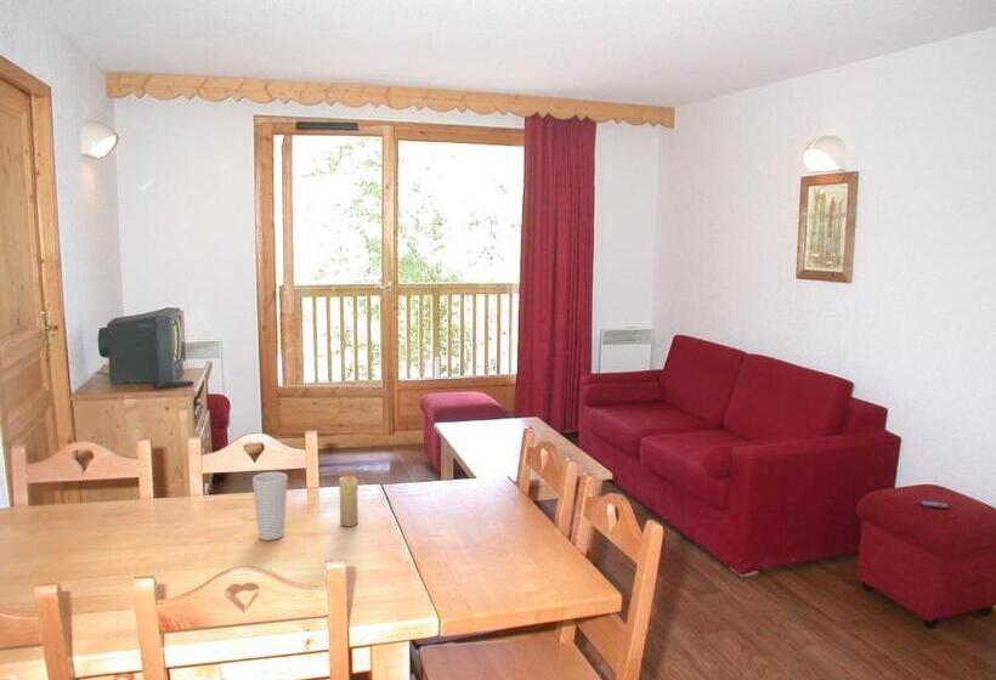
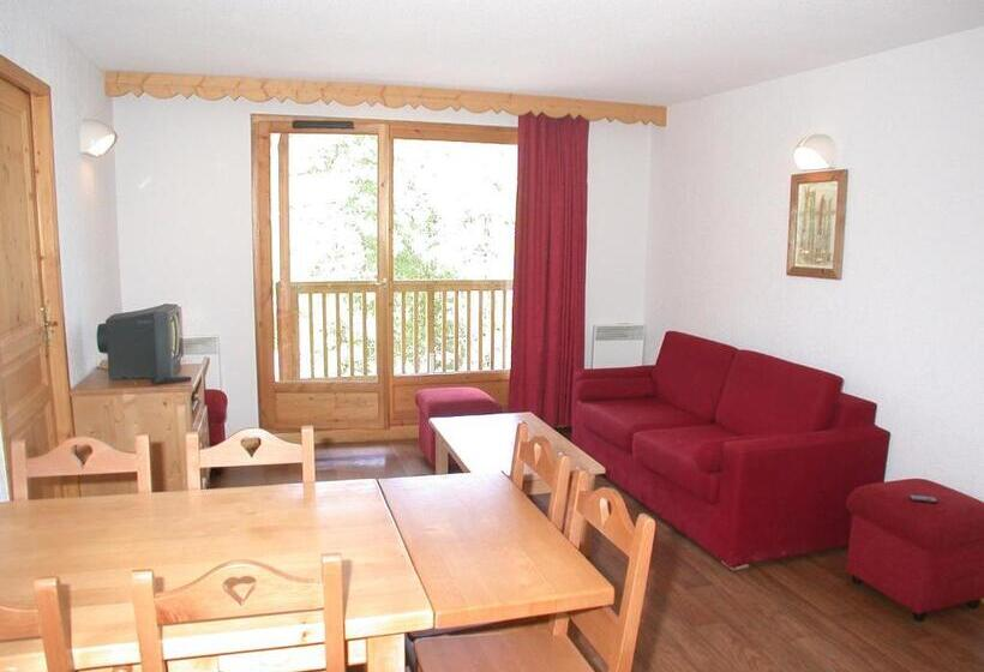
- cup [251,471,289,542]
- candle [338,467,360,527]
